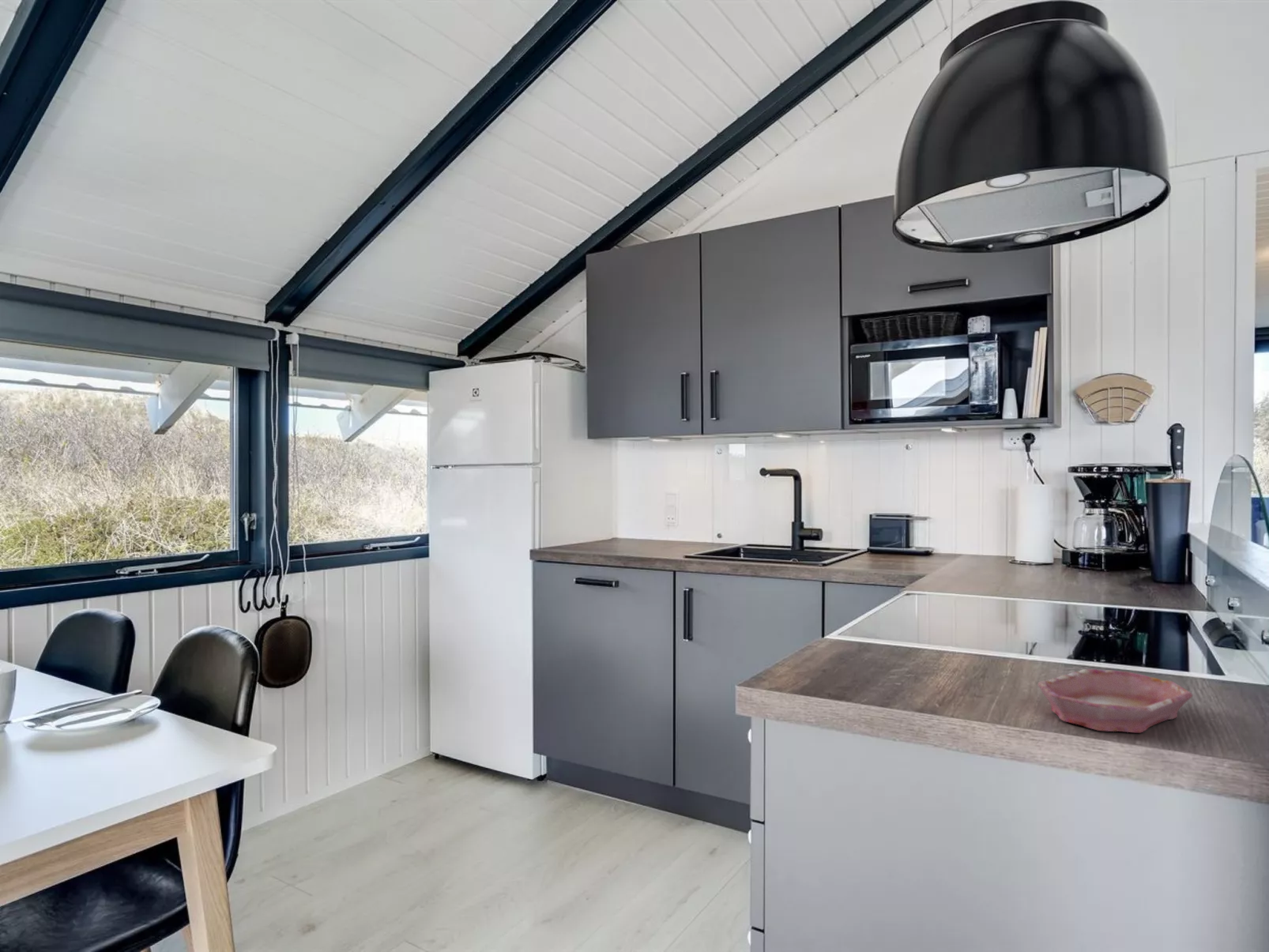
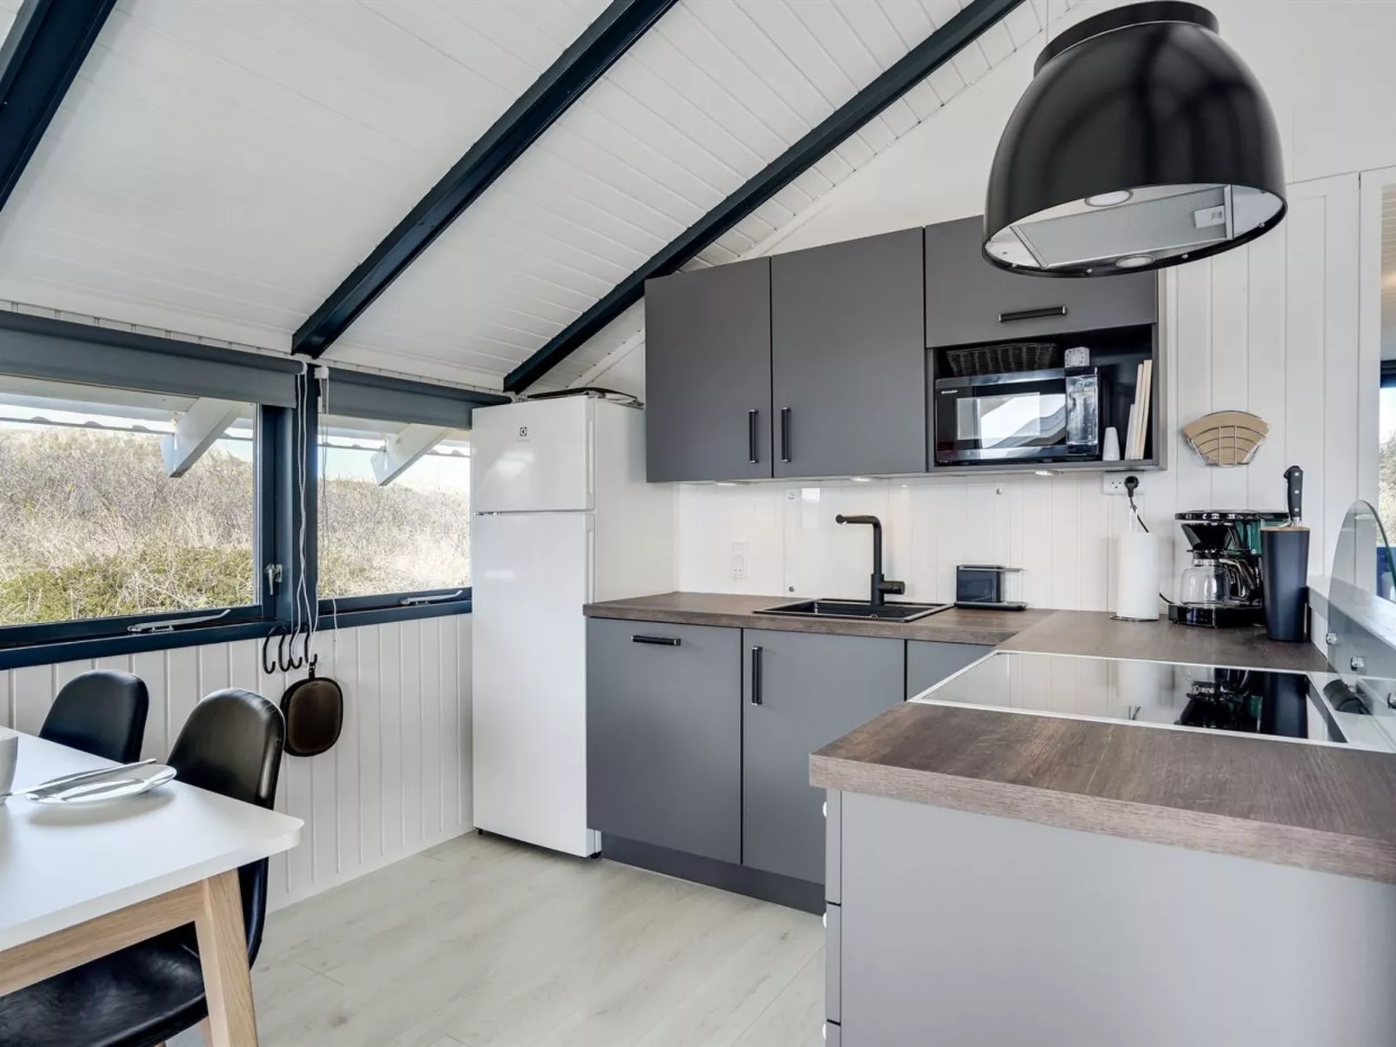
- bowl [1037,668,1194,733]
